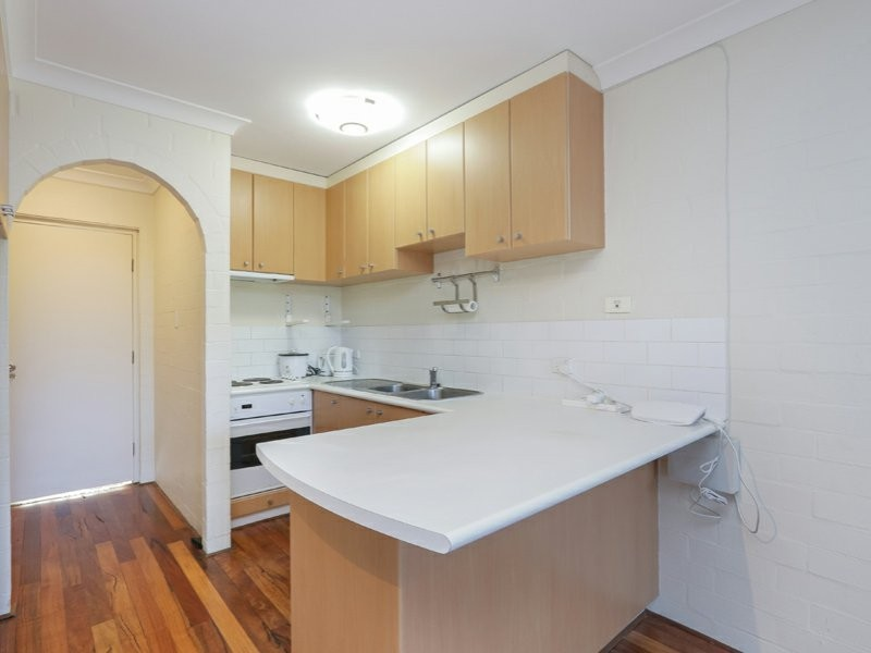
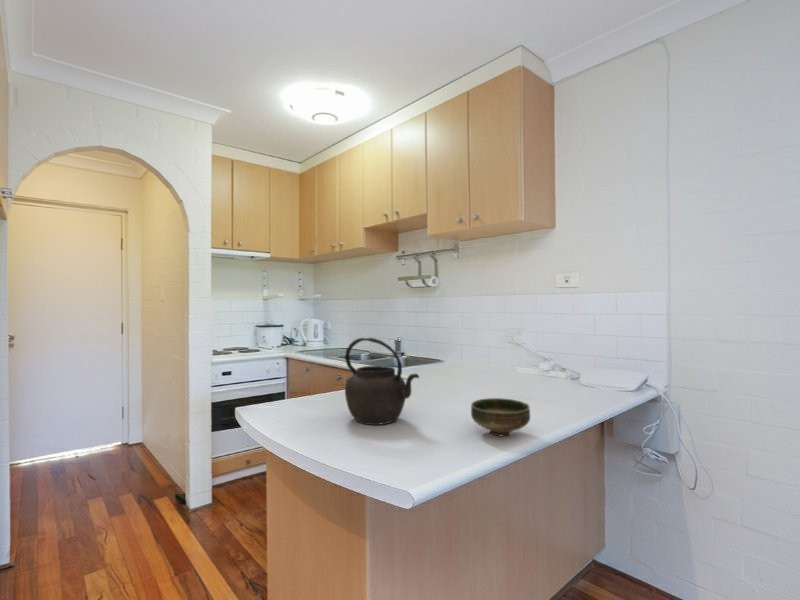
+ bowl [470,397,531,437]
+ kettle [344,337,420,426]
